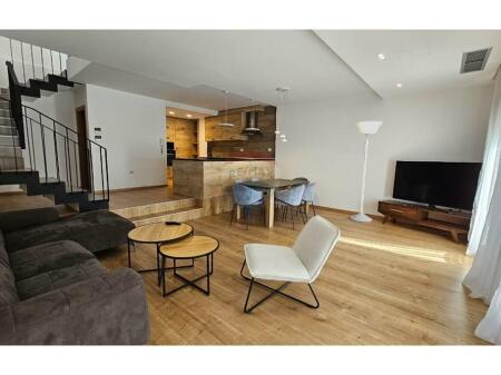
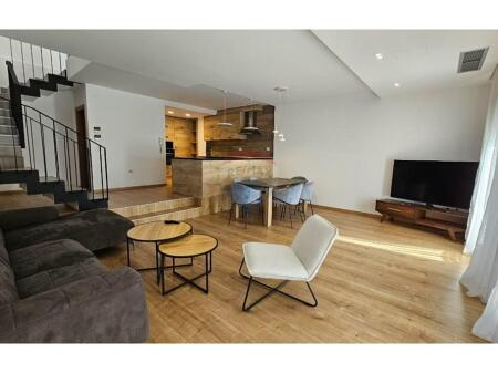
- floor lamp [350,120,383,224]
